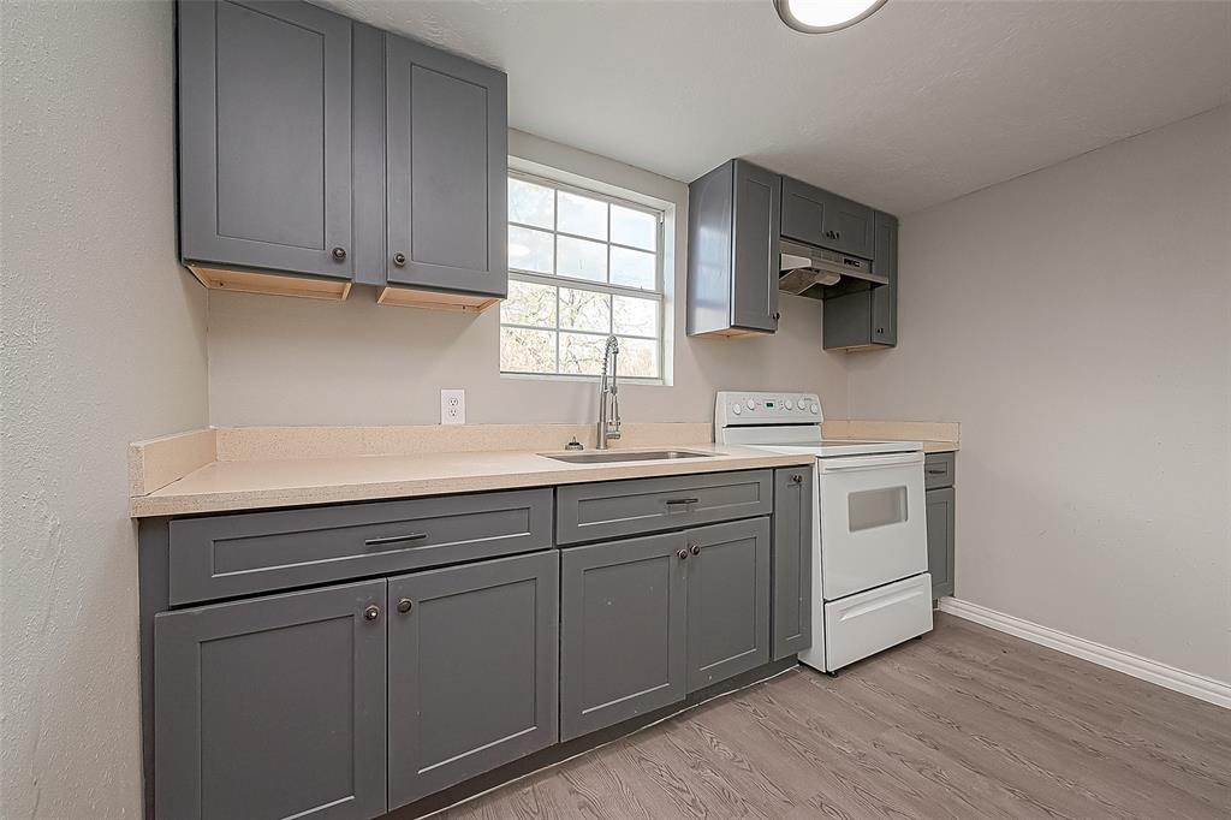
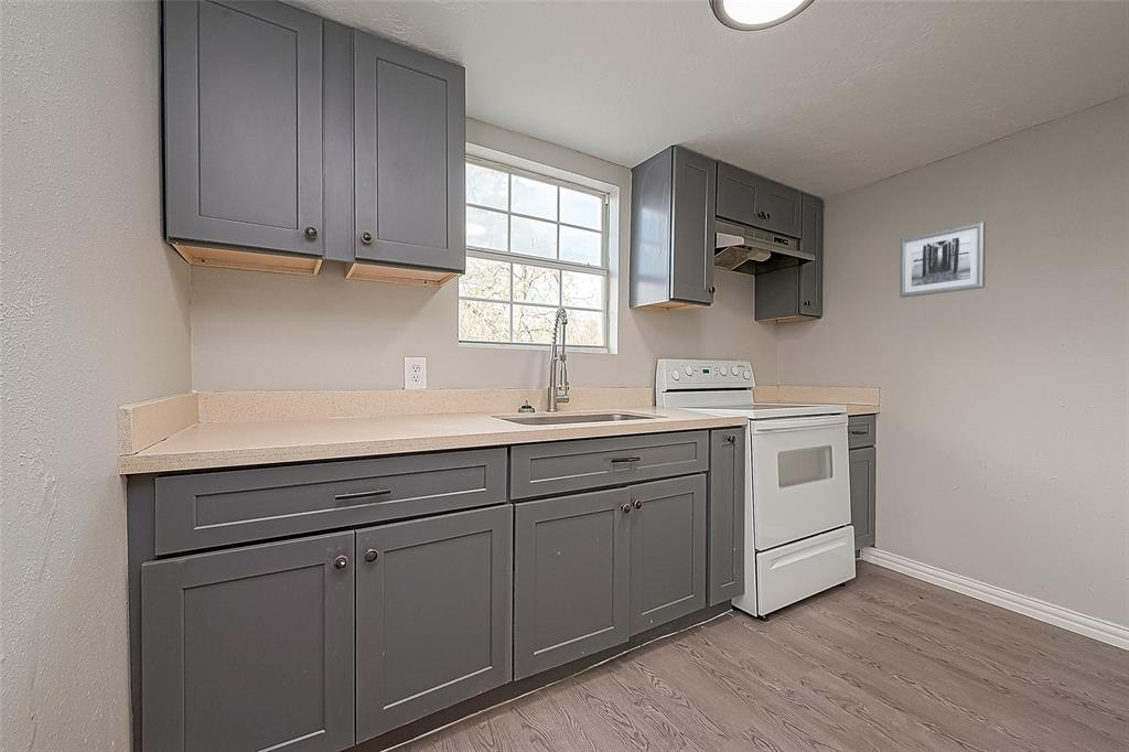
+ wall art [899,221,987,299]
